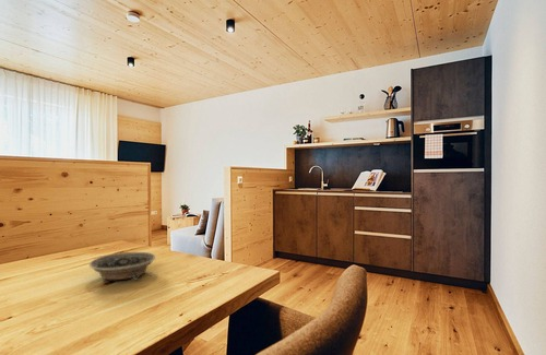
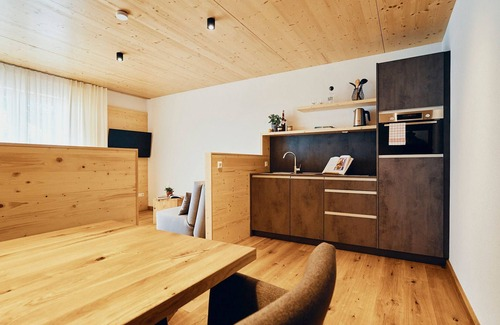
- bowl [88,251,157,282]
